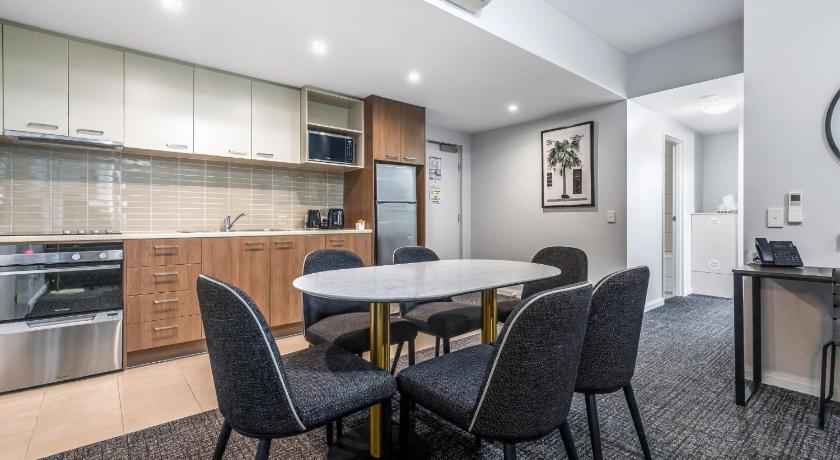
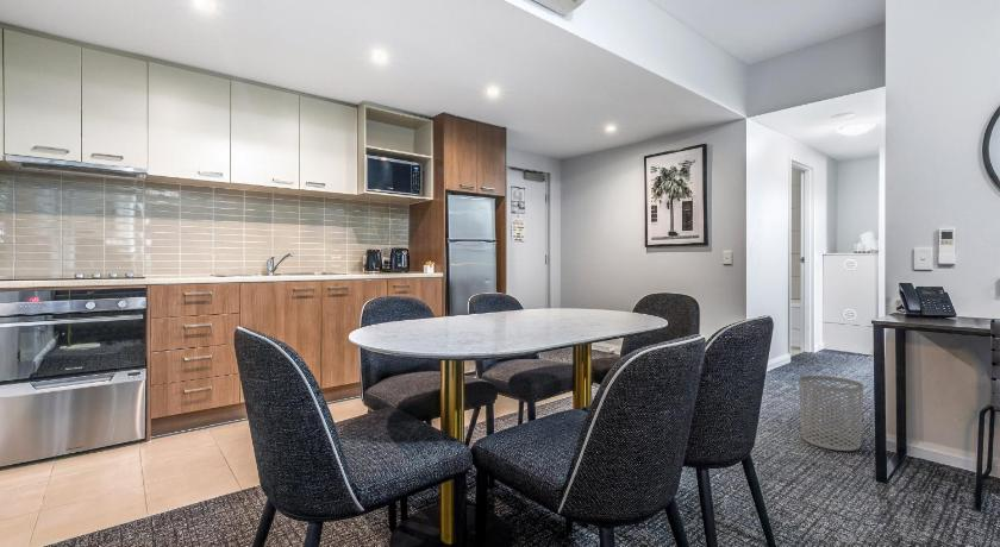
+ waste bin [798,375,864,452]
